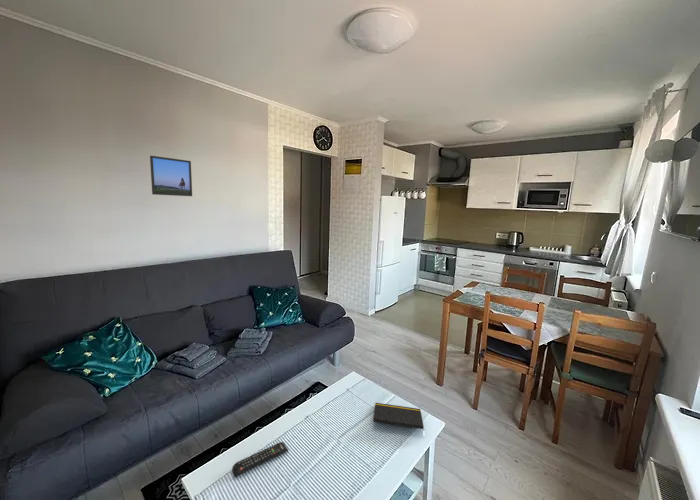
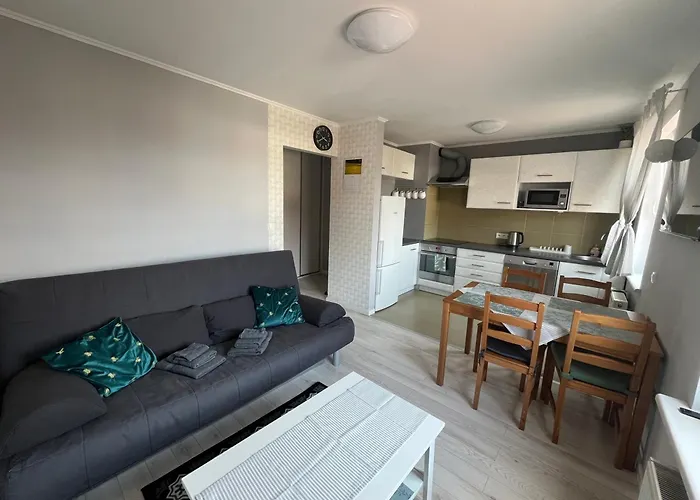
- notepad [372,402,425,430]
- remote control [231,441,289,478]
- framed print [149,155,193,197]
